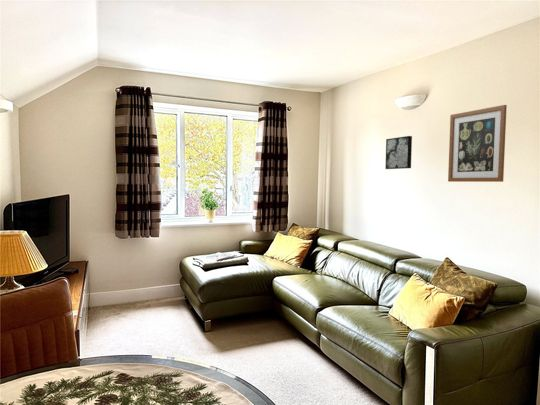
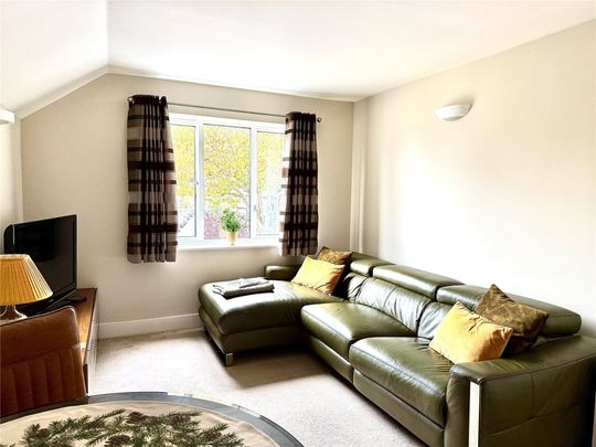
- wall art [447,104,508,183]
- wall art [384,135,413,170]
